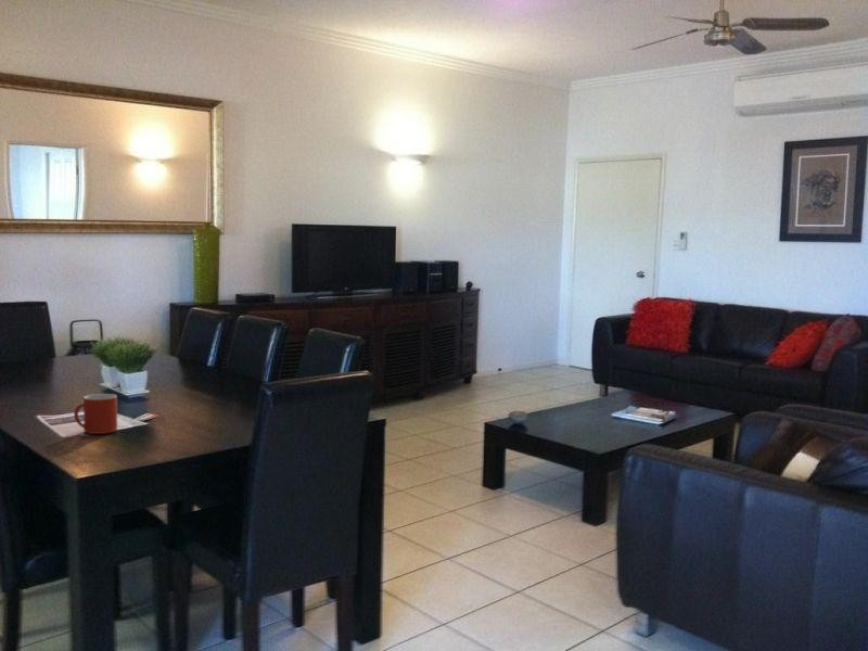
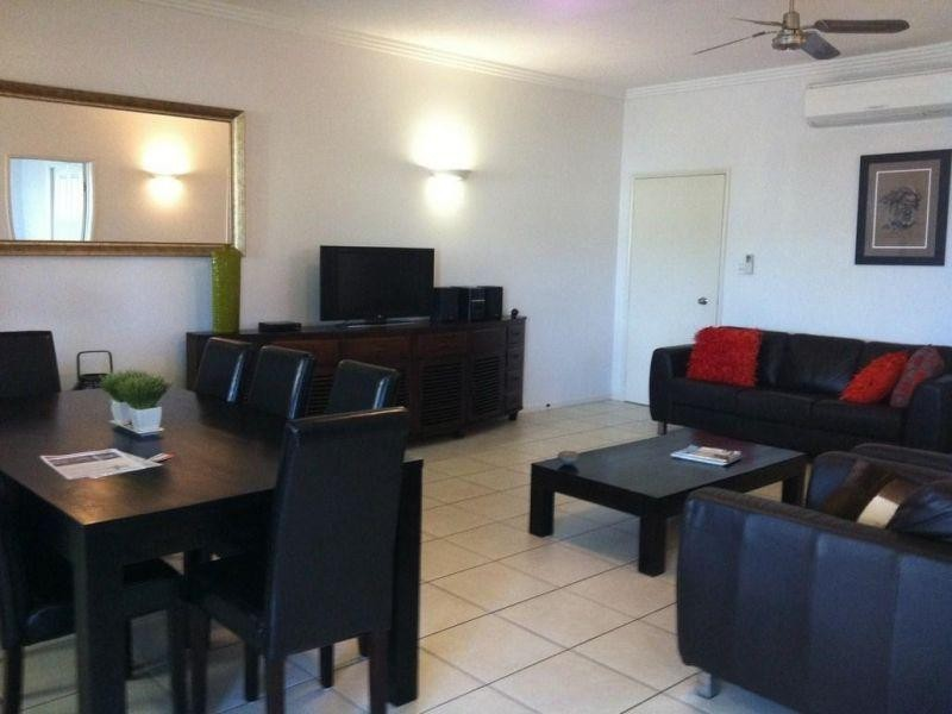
- mug [73,393,118,435]
